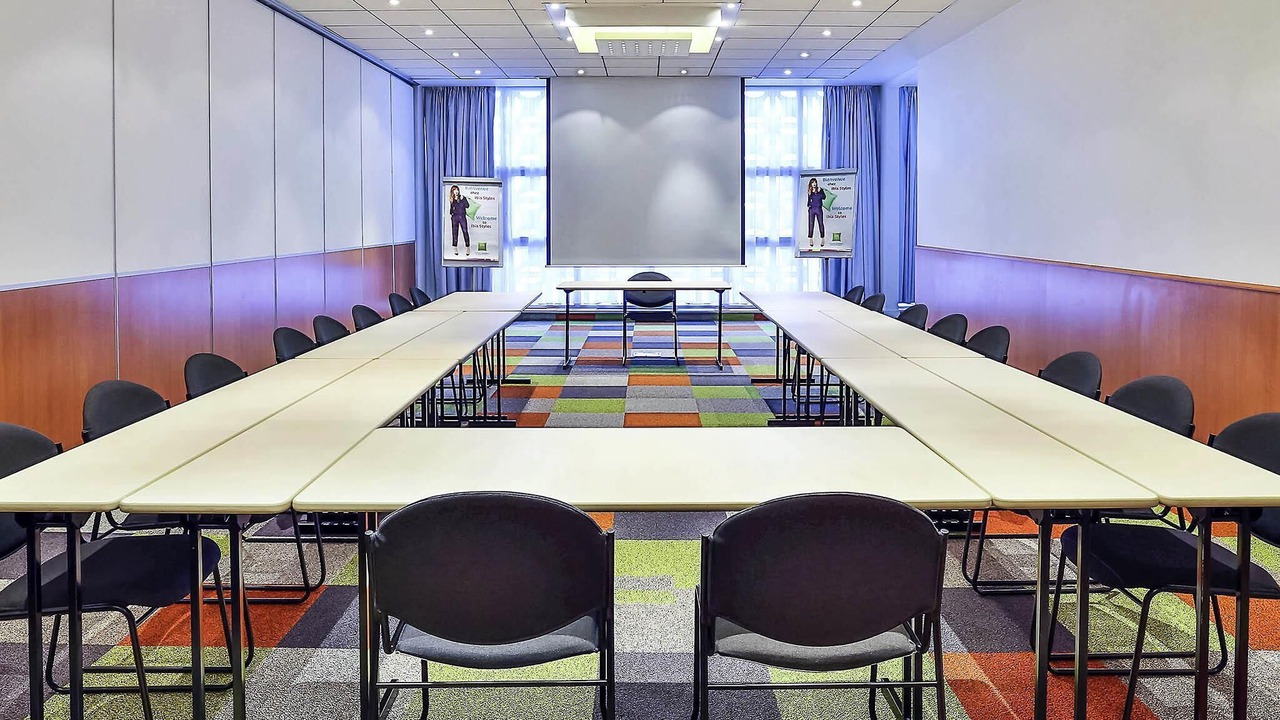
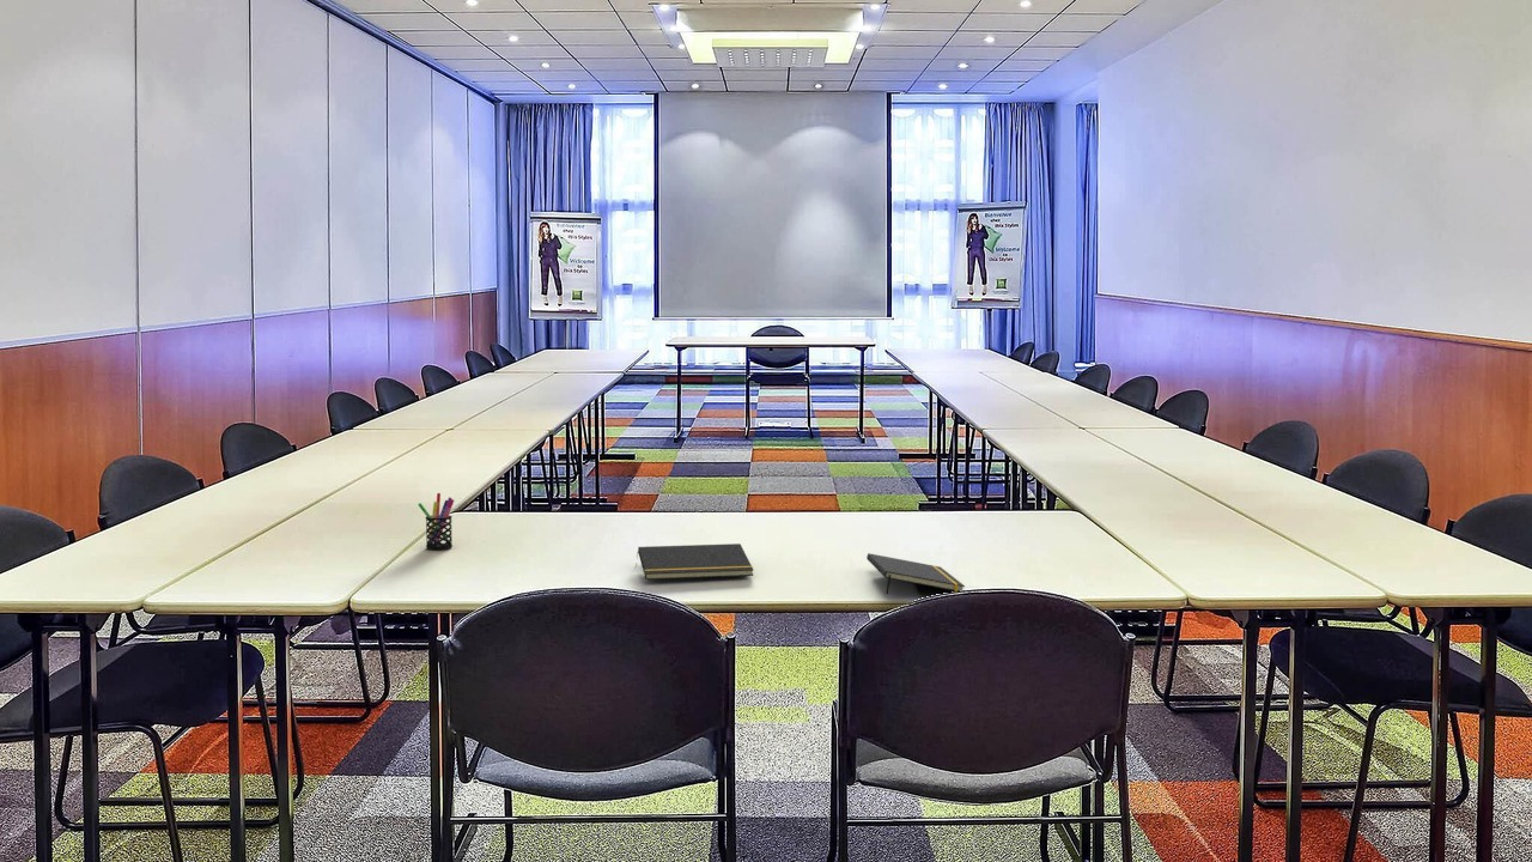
+ notepad [865,552,966,595]
+ notepad [634,542,754,581]
+ pen holder [417,492,455,551]
